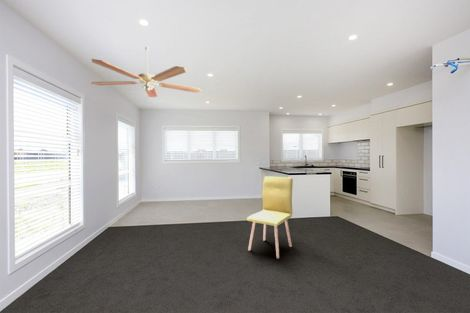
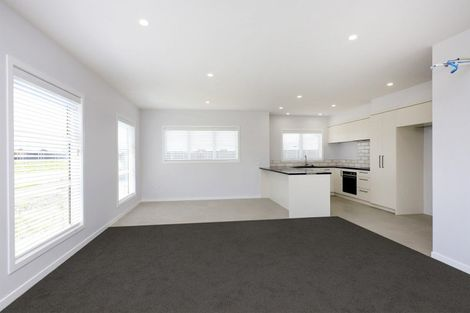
- ceiling fan [90,46,203,98]
- chair [246,175,294,260]
